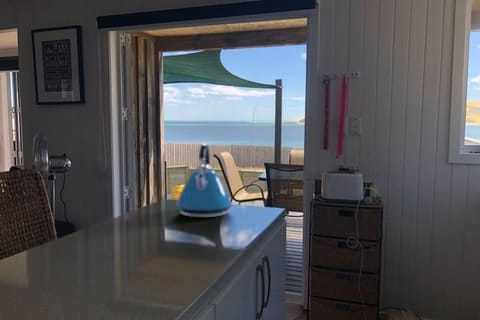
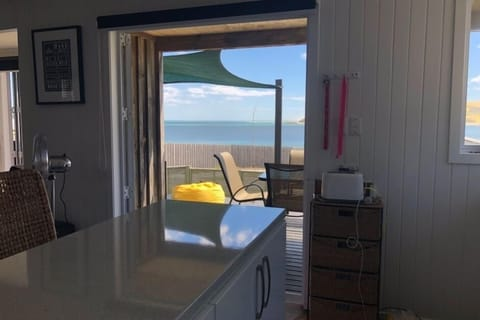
- kettle [176,142,233,218]
